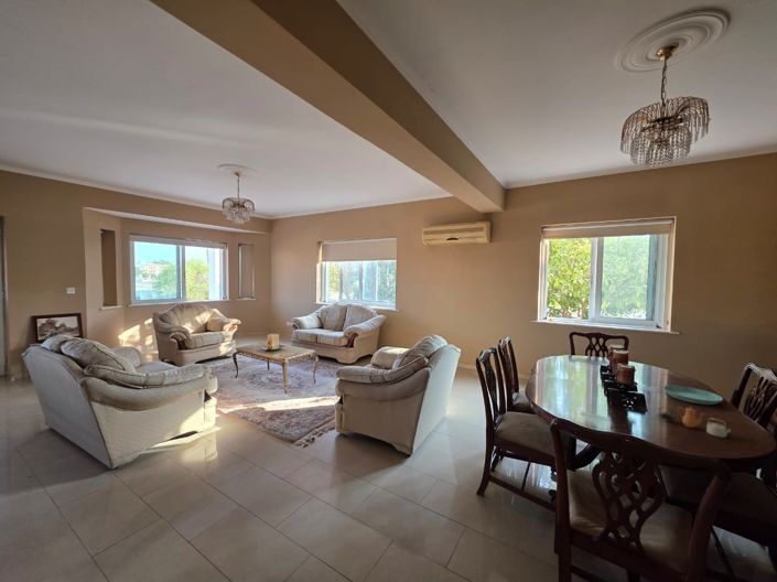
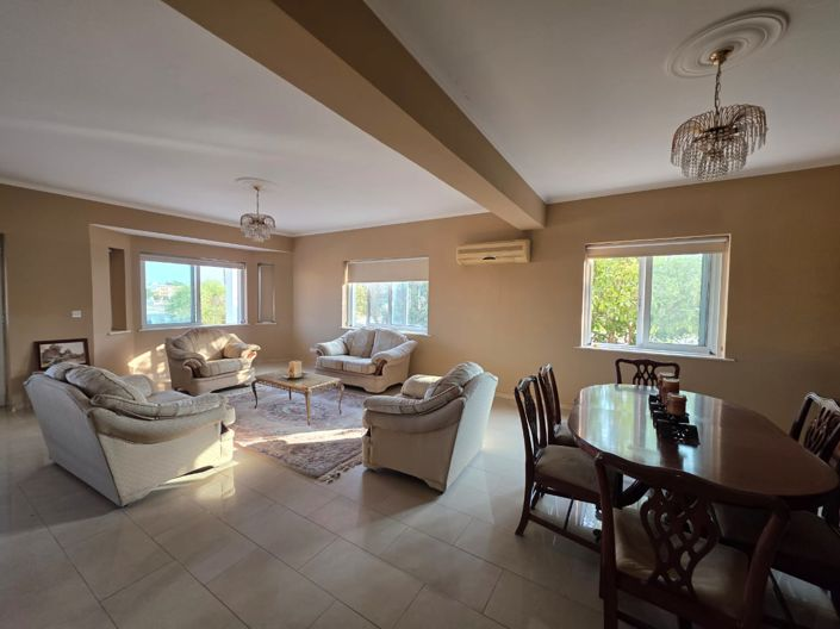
- teapot [656,406,733,439]
- saucer [662,385,724,406]
